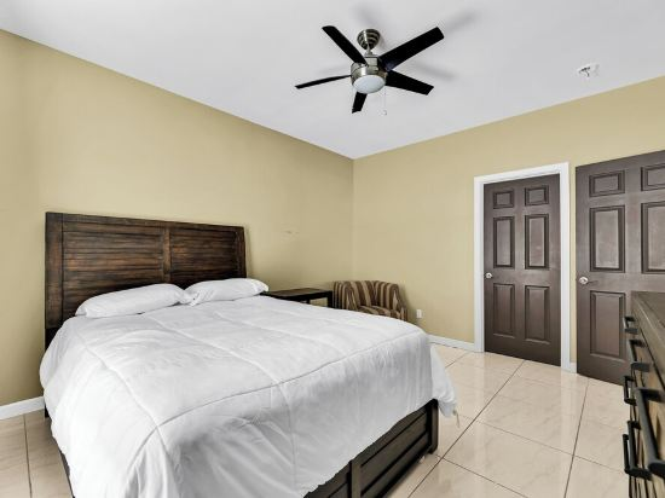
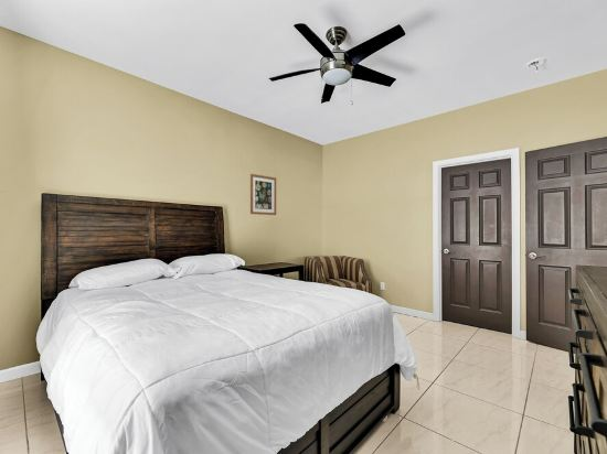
+ wall art [249,173,277,216]
